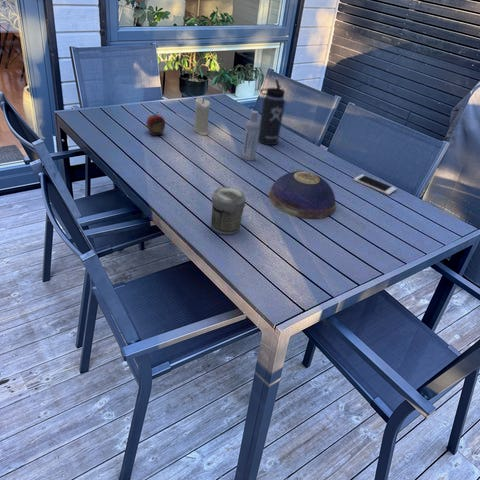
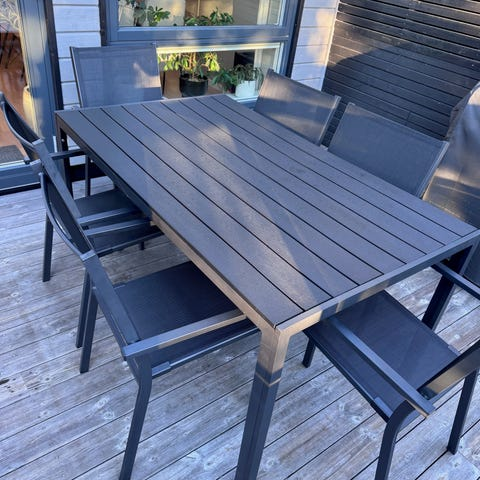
- bottle [241,110,260,162]
- candle [193,97,211,136]
- fruit [145,111,166,137]
- jar [210,186,246,235]
- thermos bottle [258,78,286,146]
- decorative bowl [268,170,336,220]
- cell phone [353,173,398,196]
